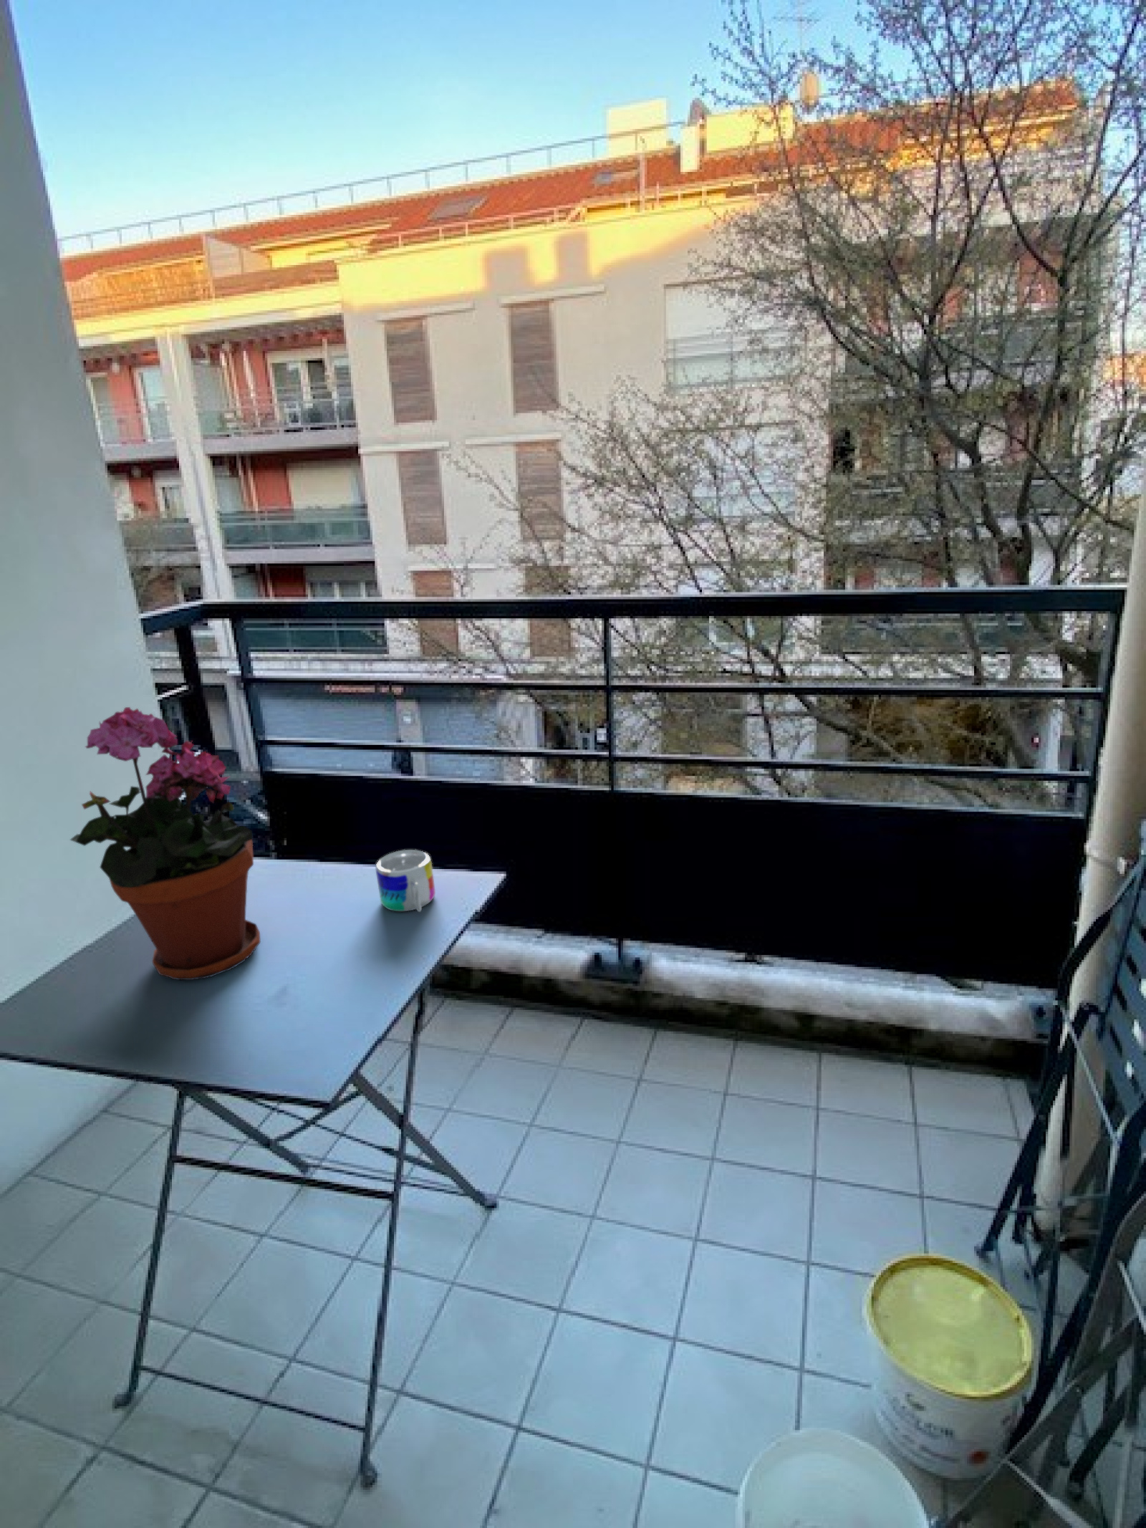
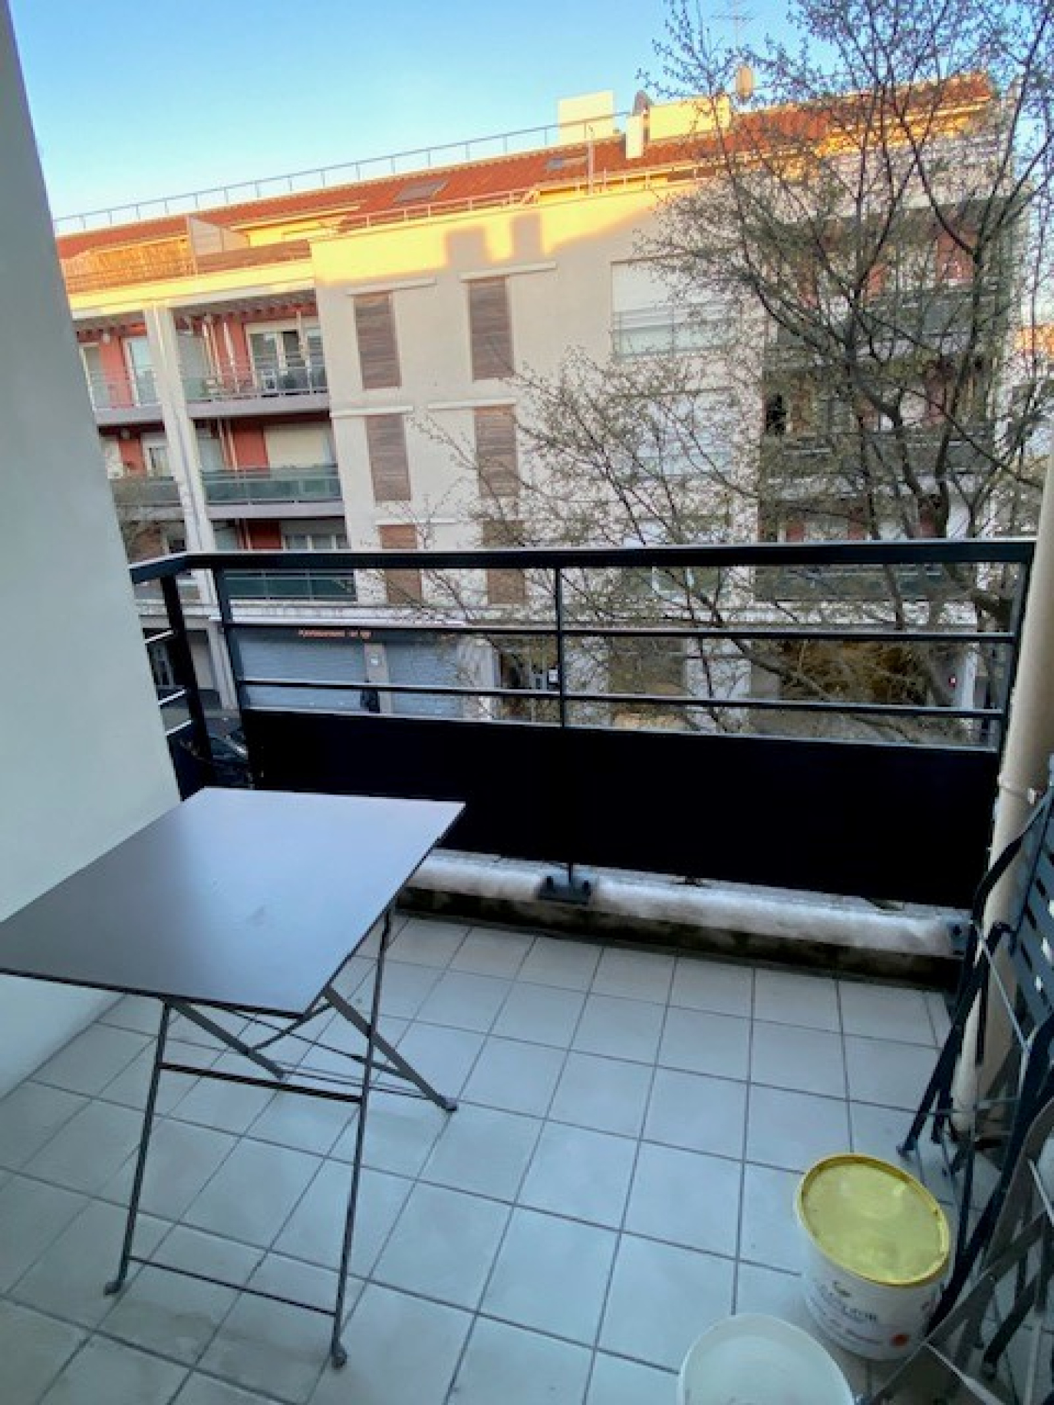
- potted plant [69,707,261,980]
- mug [376,849,436,913]
